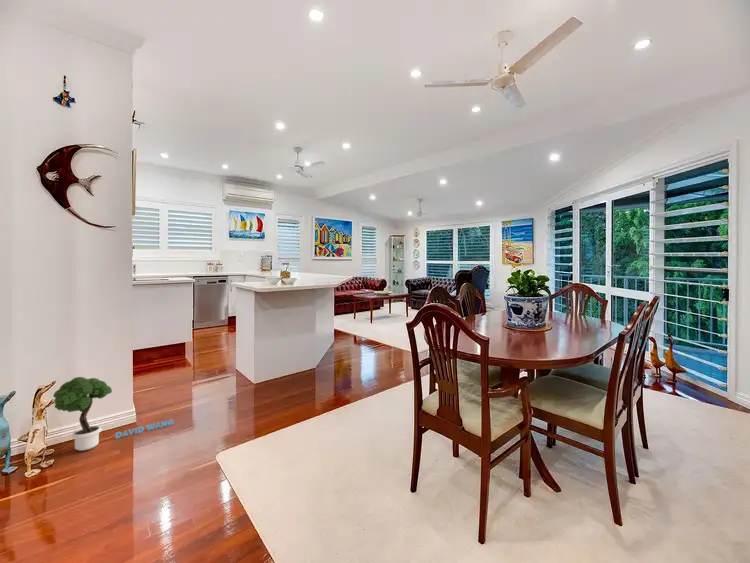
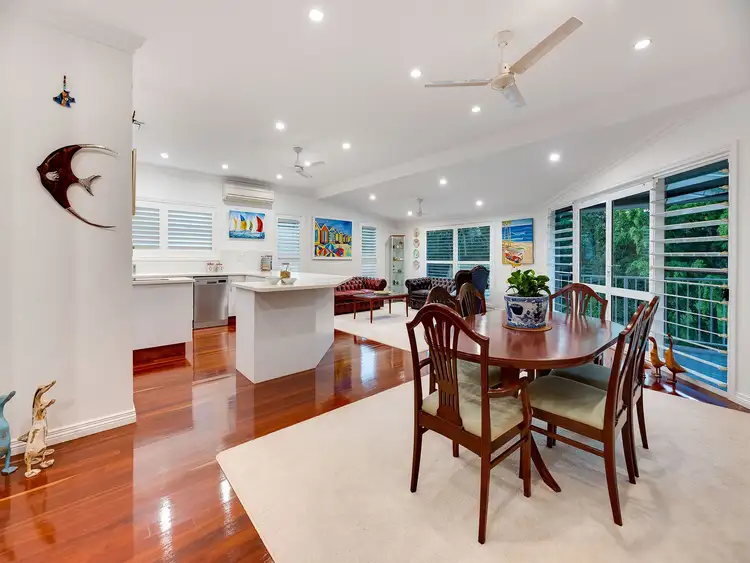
- potted tree [52,376,174,452]
